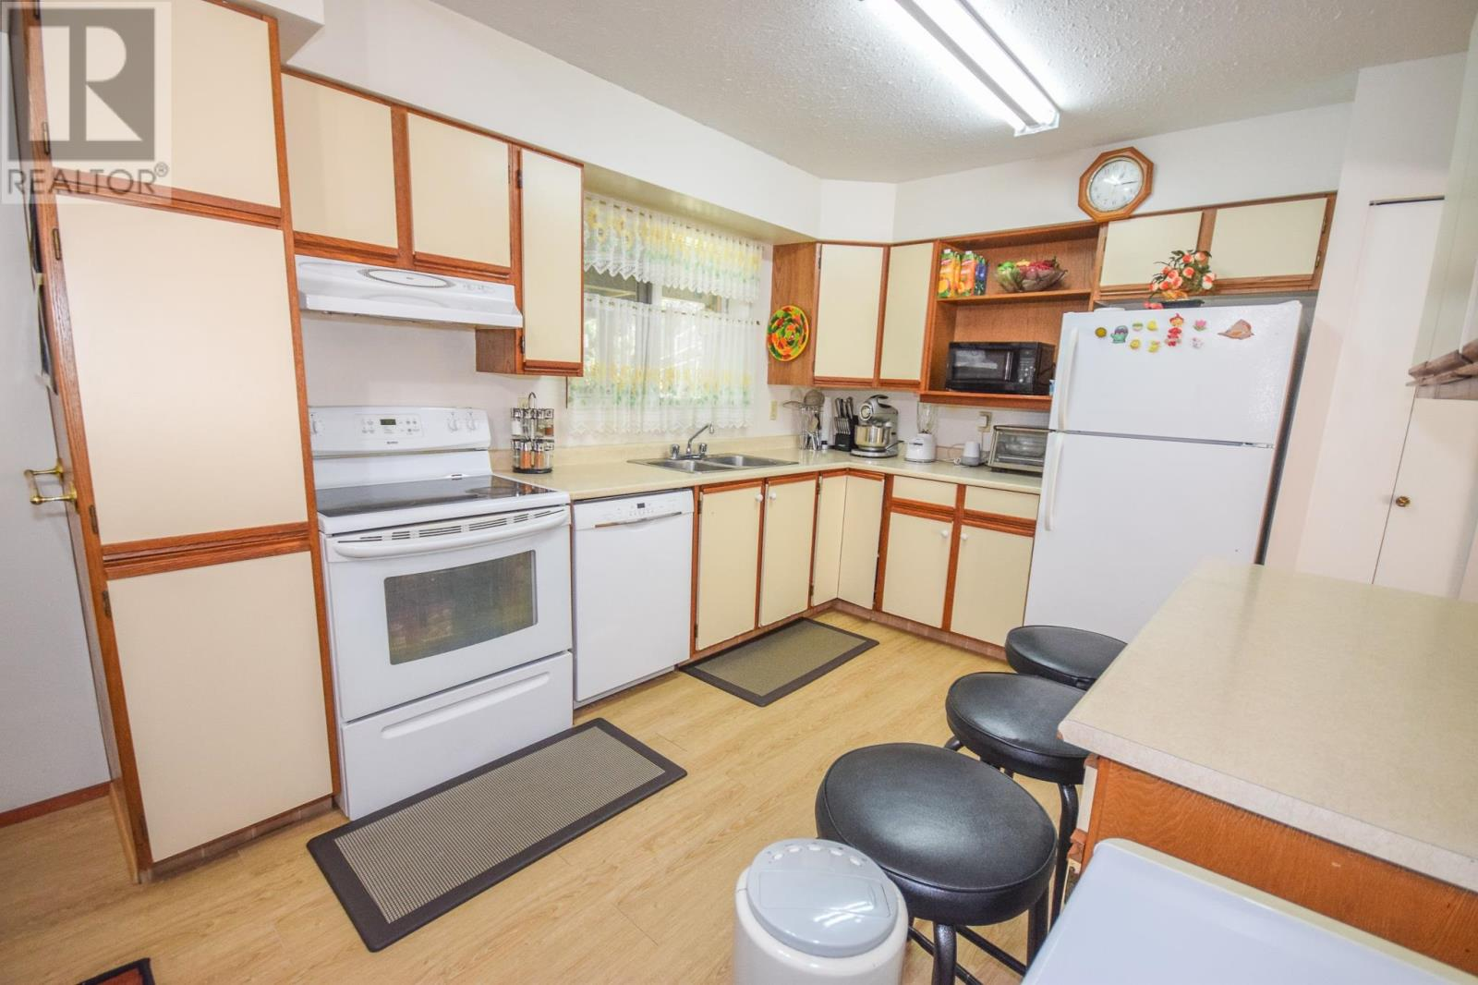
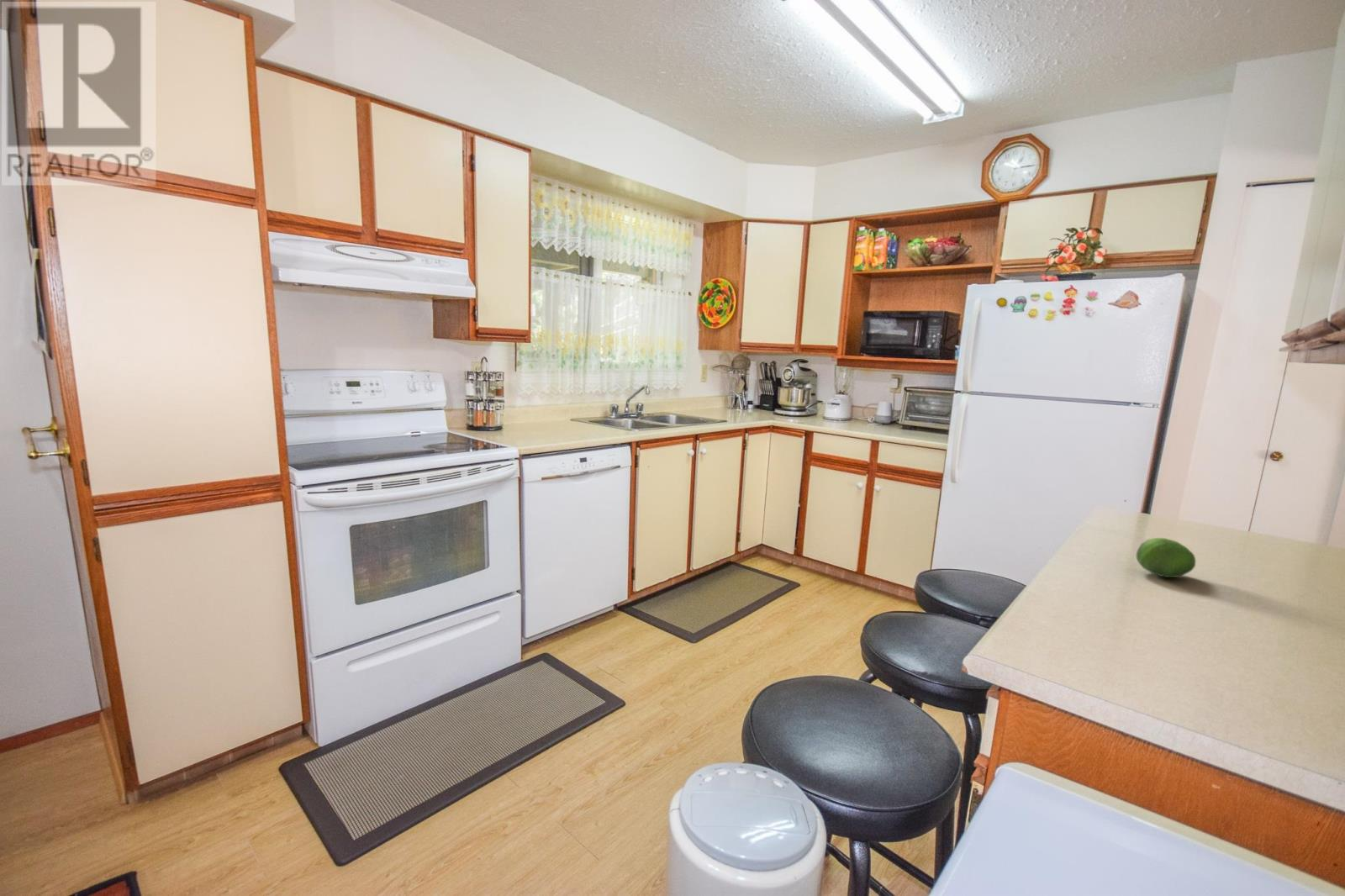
+ fruit [1136,537,1196,578]
